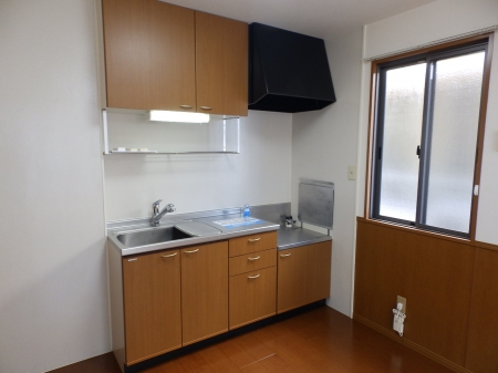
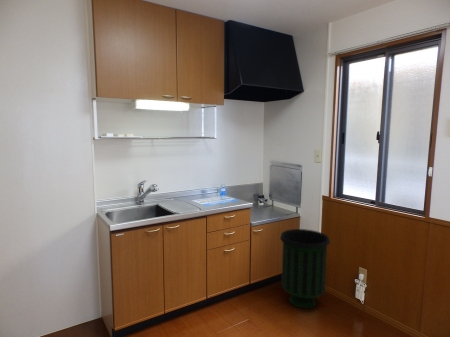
+ trash can [279,228,331,310]
